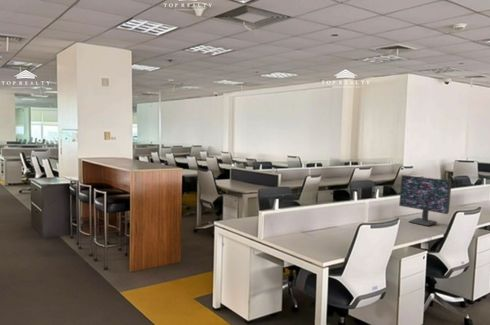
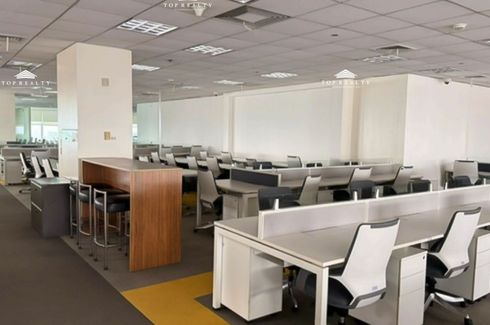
- computer monitor [398,174,452,227]
